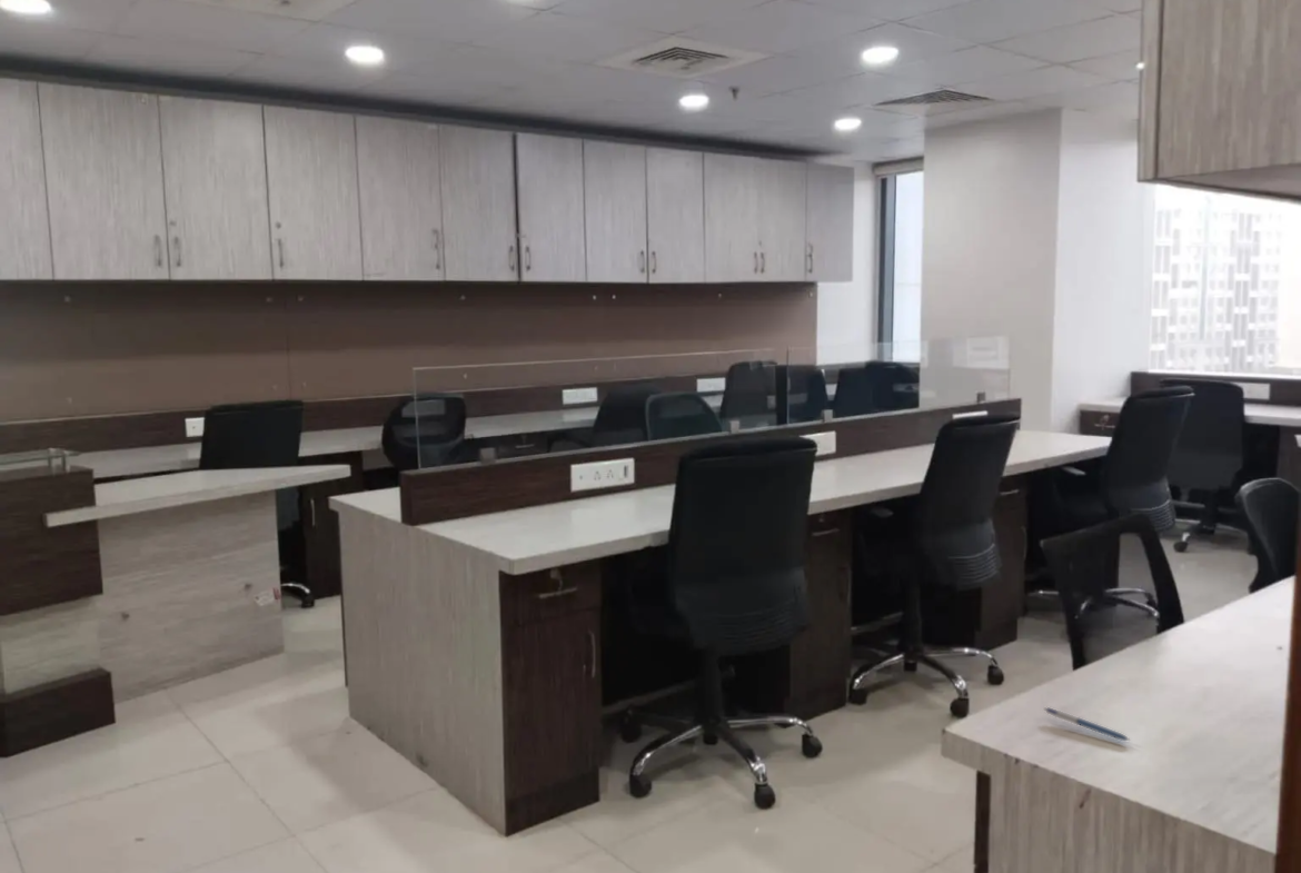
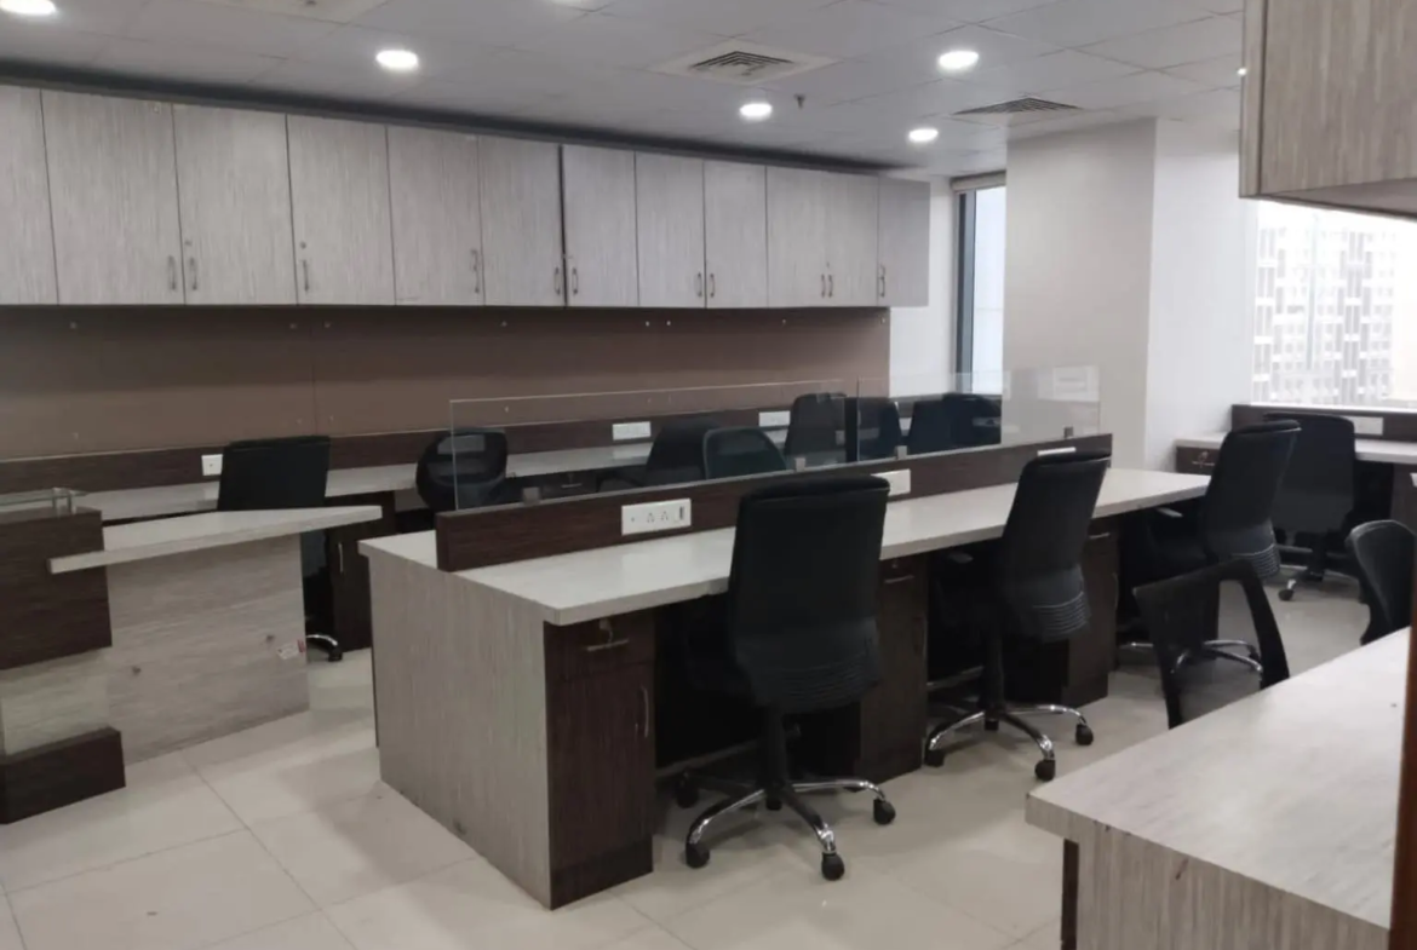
- pen [1042,706,1131,742]
